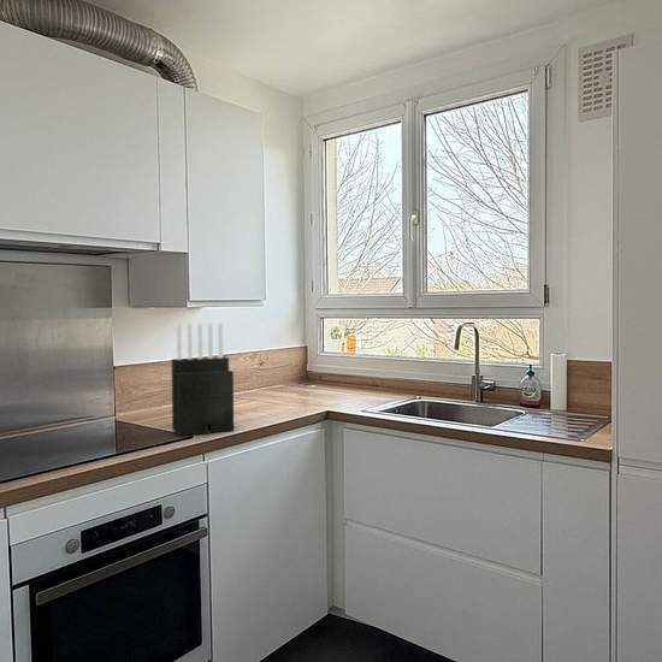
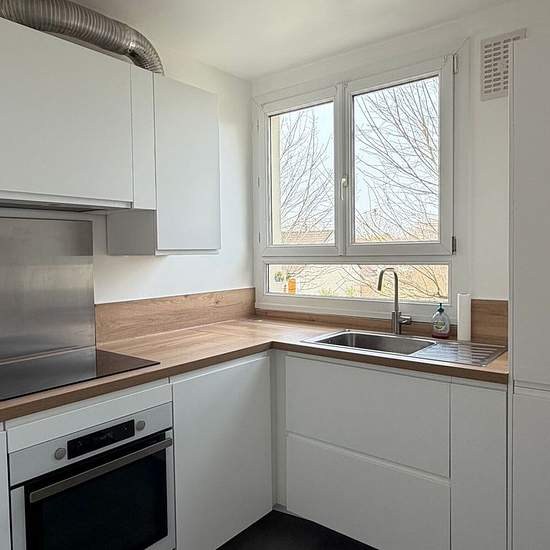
- knife block [170,321,235,437]
